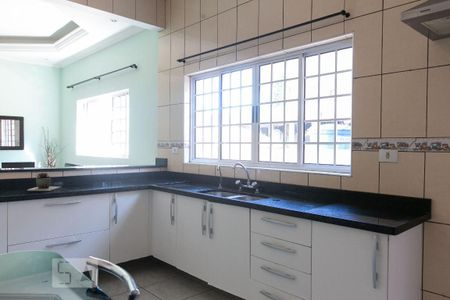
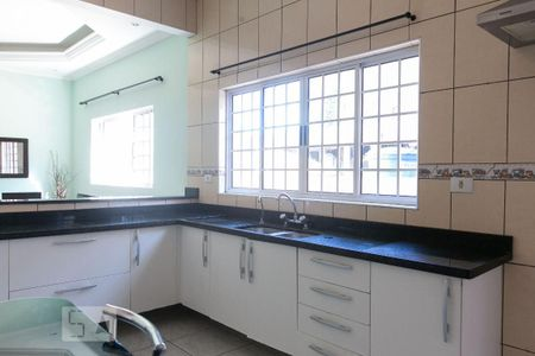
- succulent plant [26,172,61,192]
